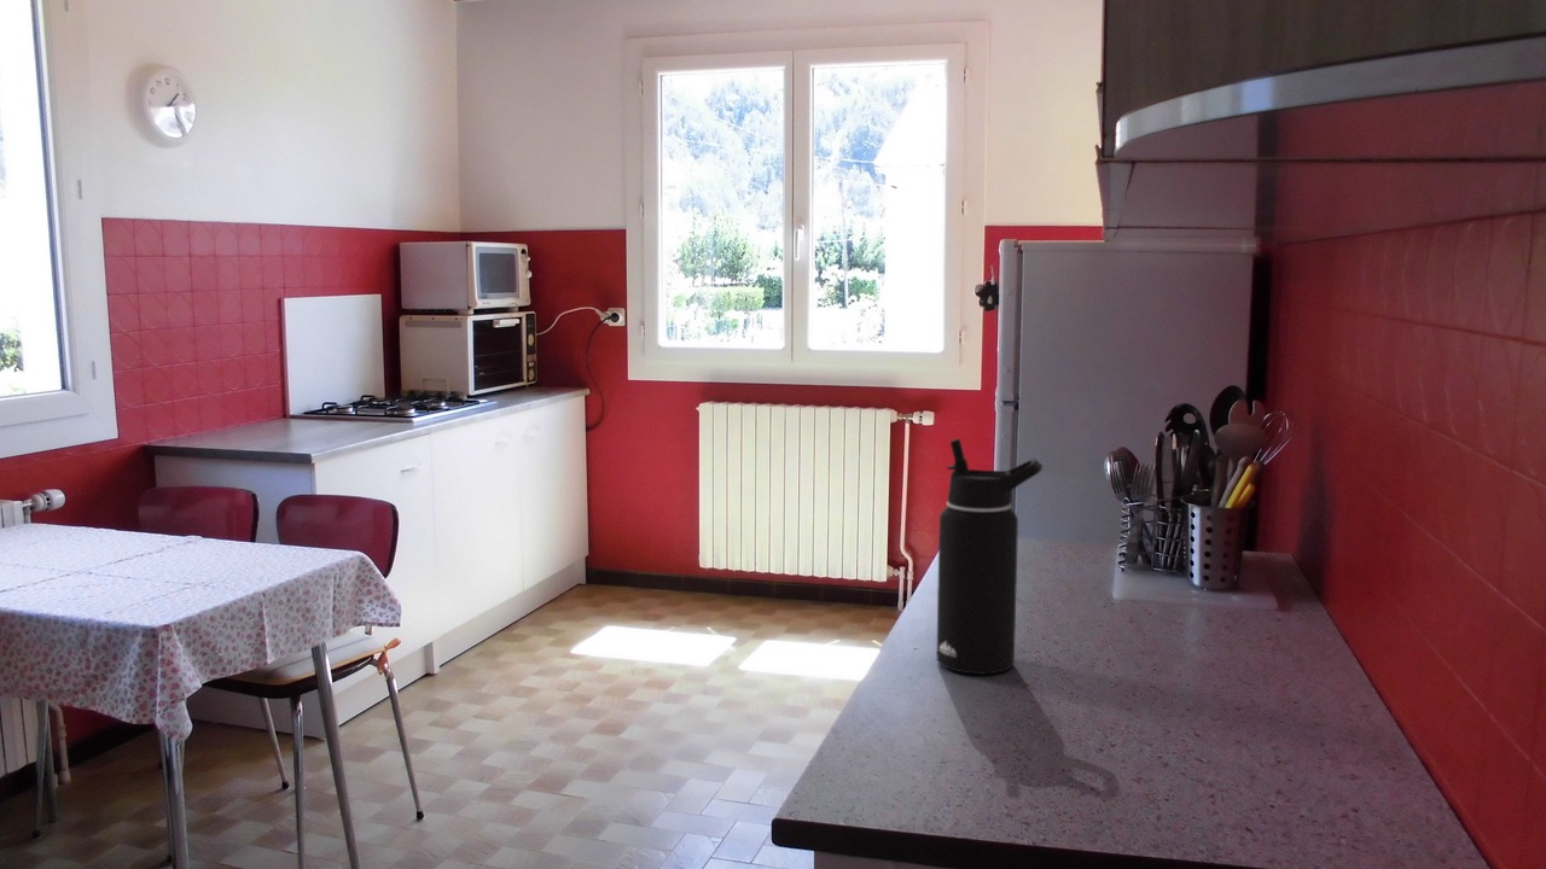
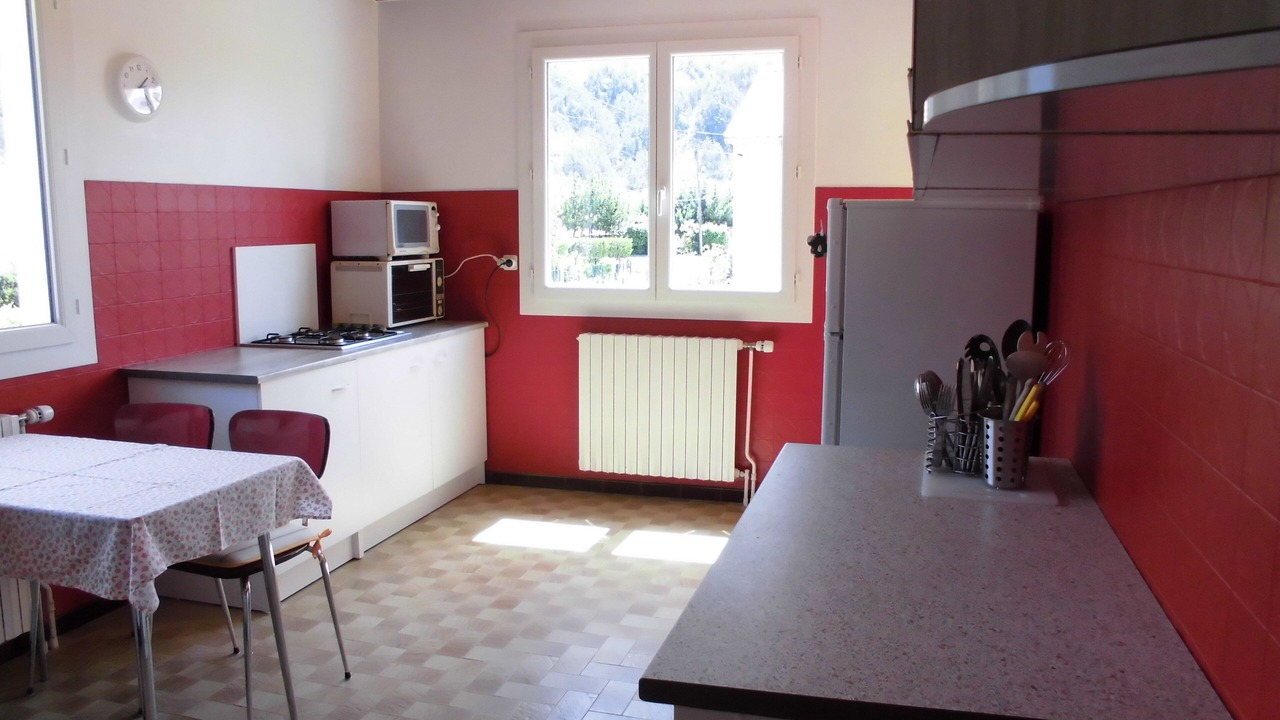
- water bottle [936,437,1044,676]
